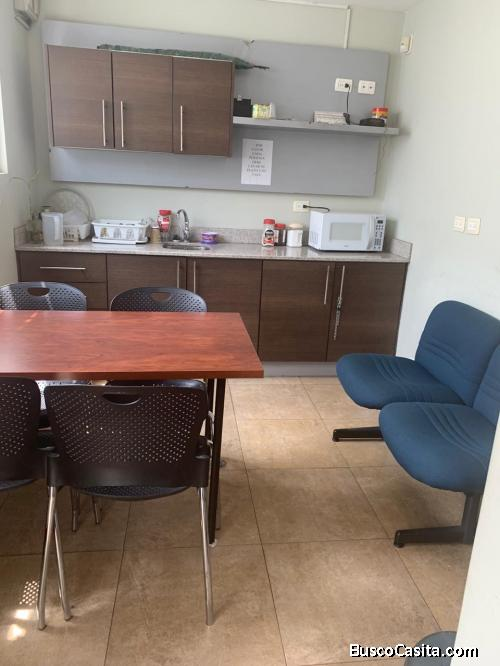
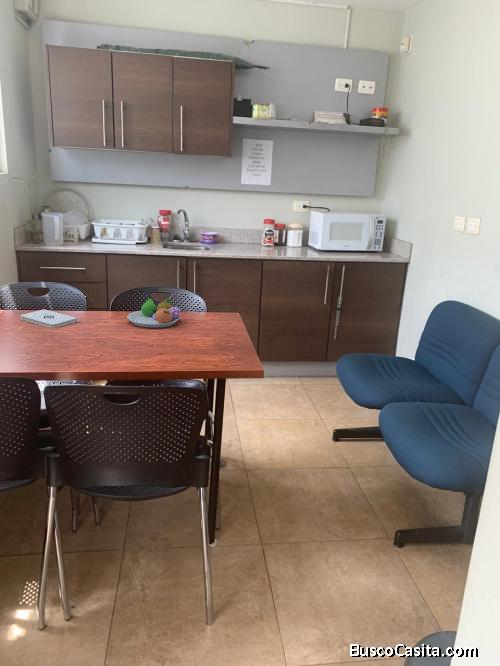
+ notepad [19,308,78,329]
+ fruit bowl [126,297,182,329]
